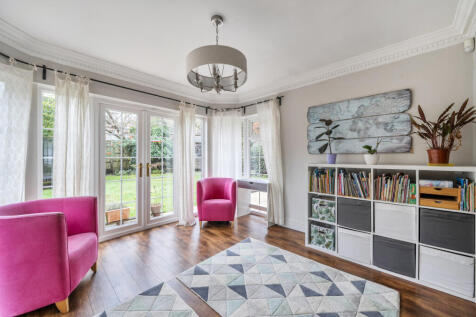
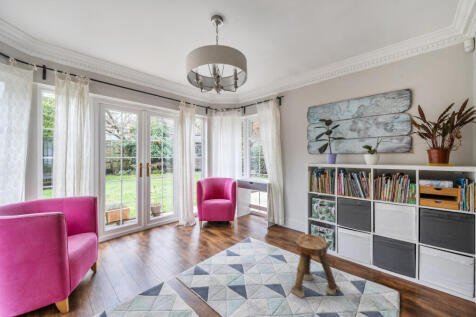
+ stool [289,233,341,299]
